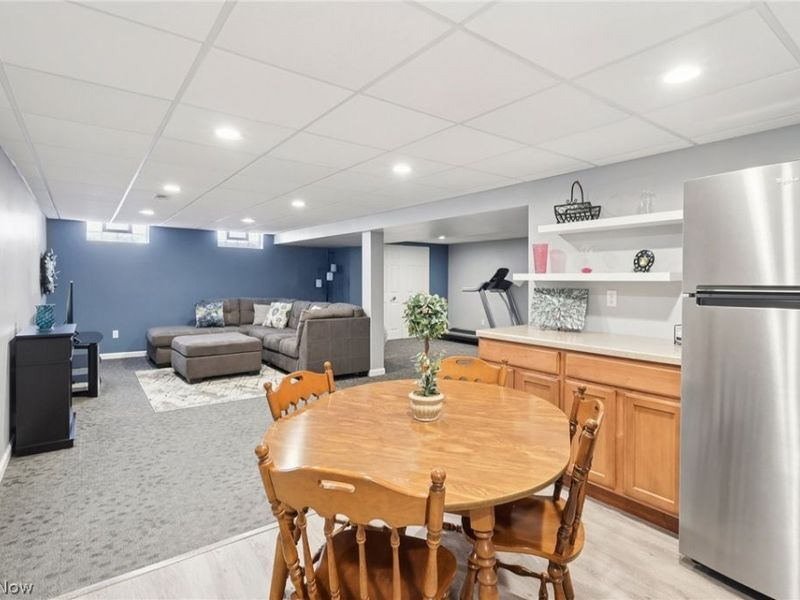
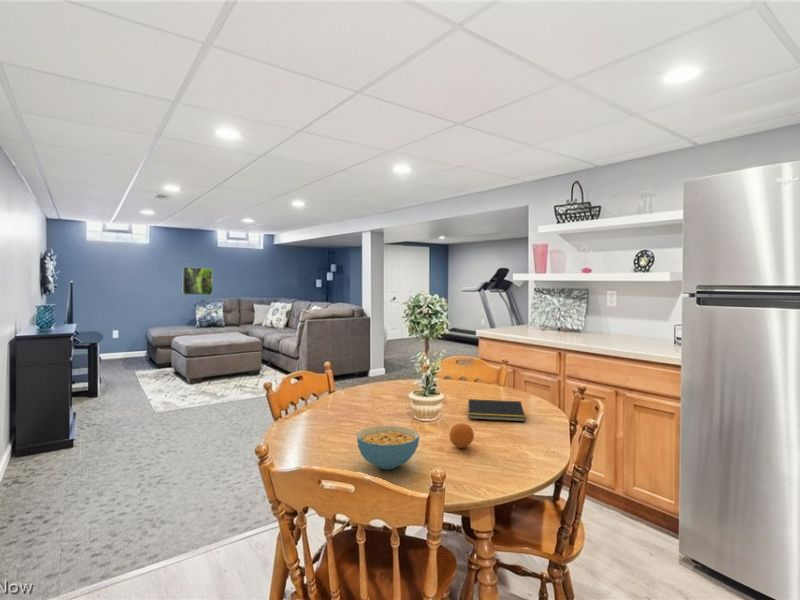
+ fruit [449,422,475,449]
+ notepad [466,398,527,422]
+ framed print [182,266,214,296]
+ cereal bowl [356,425,420,470]
